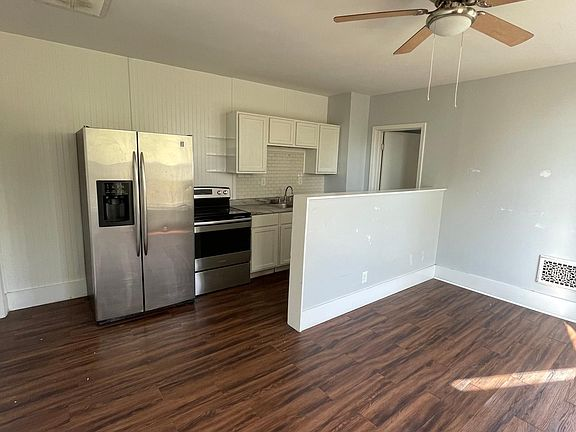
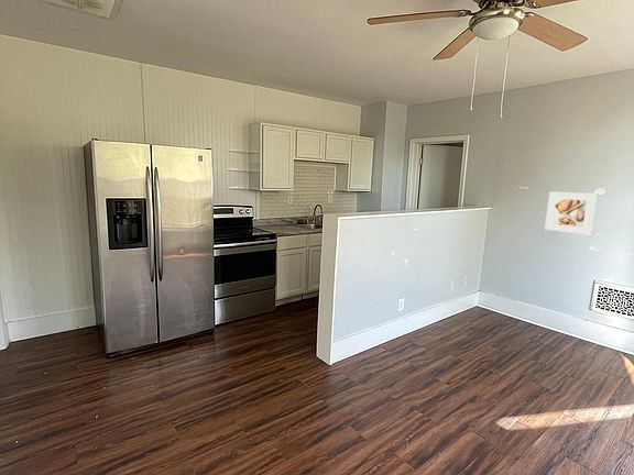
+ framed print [544,191,598,235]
